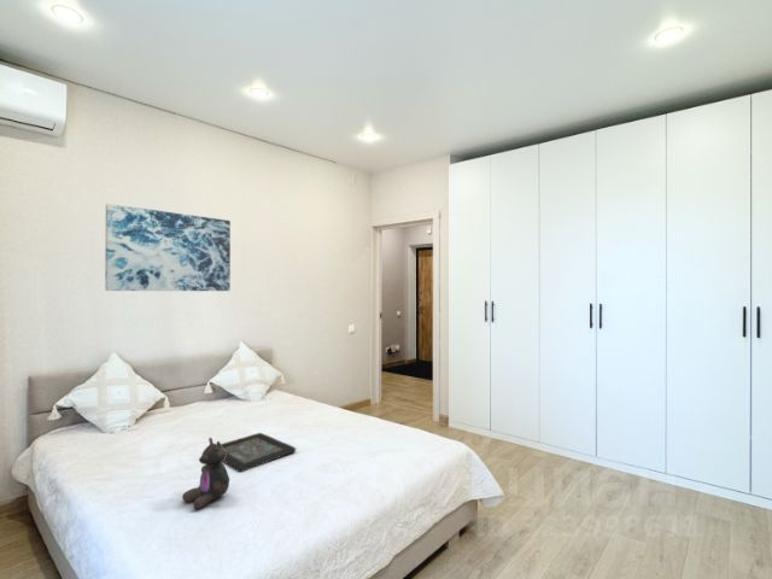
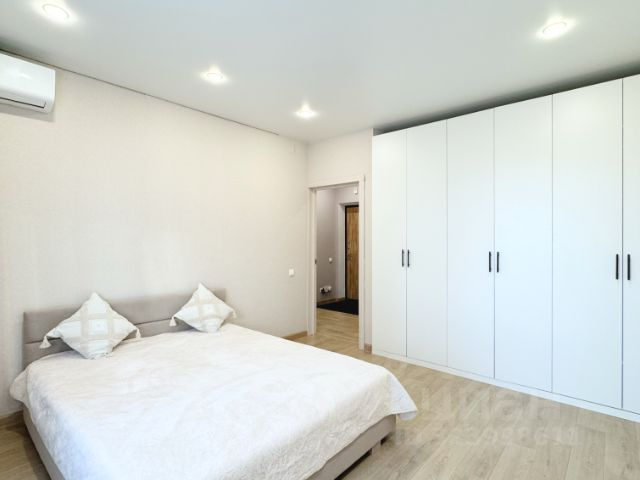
- stuffed bear [181,437,230,510]
- wall art [104,203,232,292]
- decorative tray [221,432,298,473]
